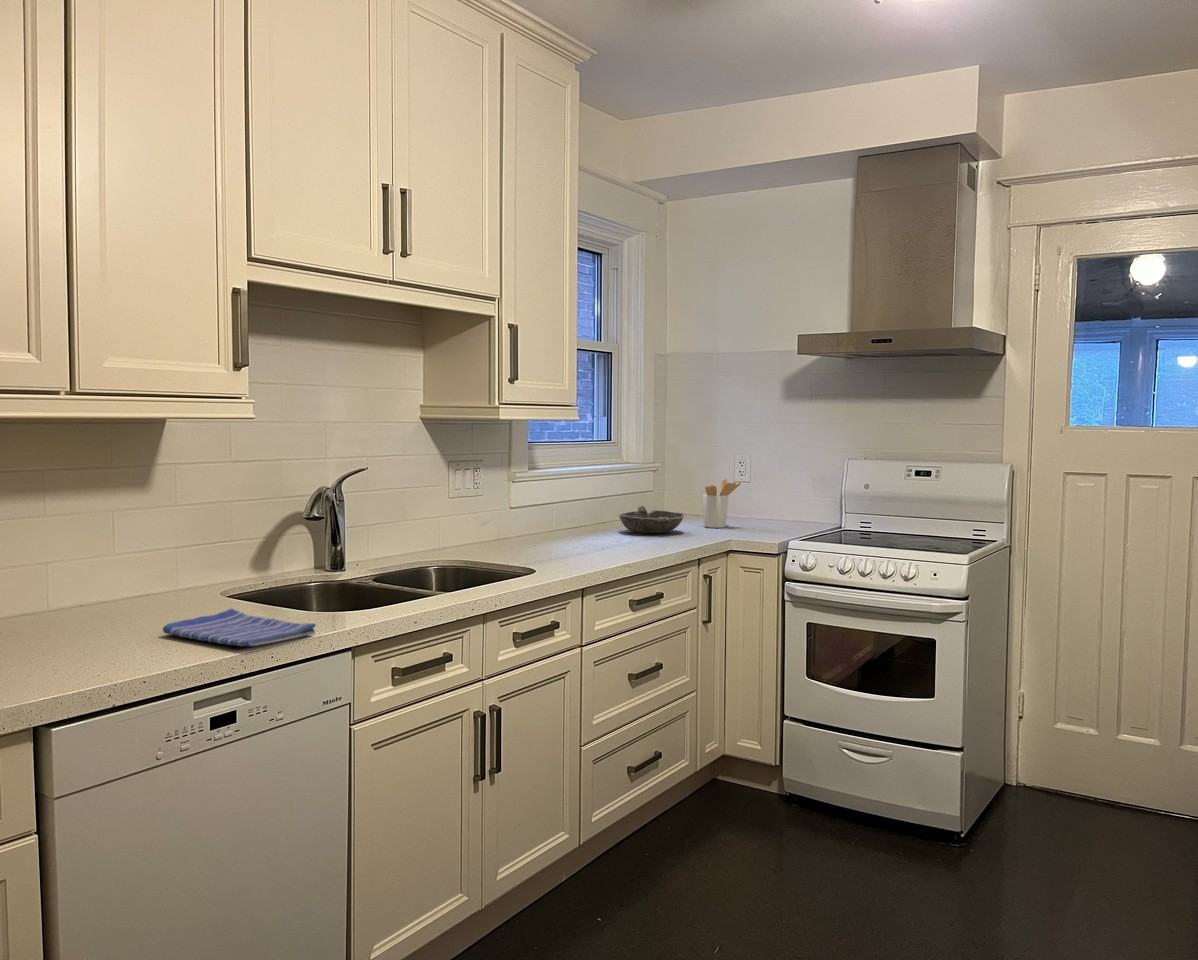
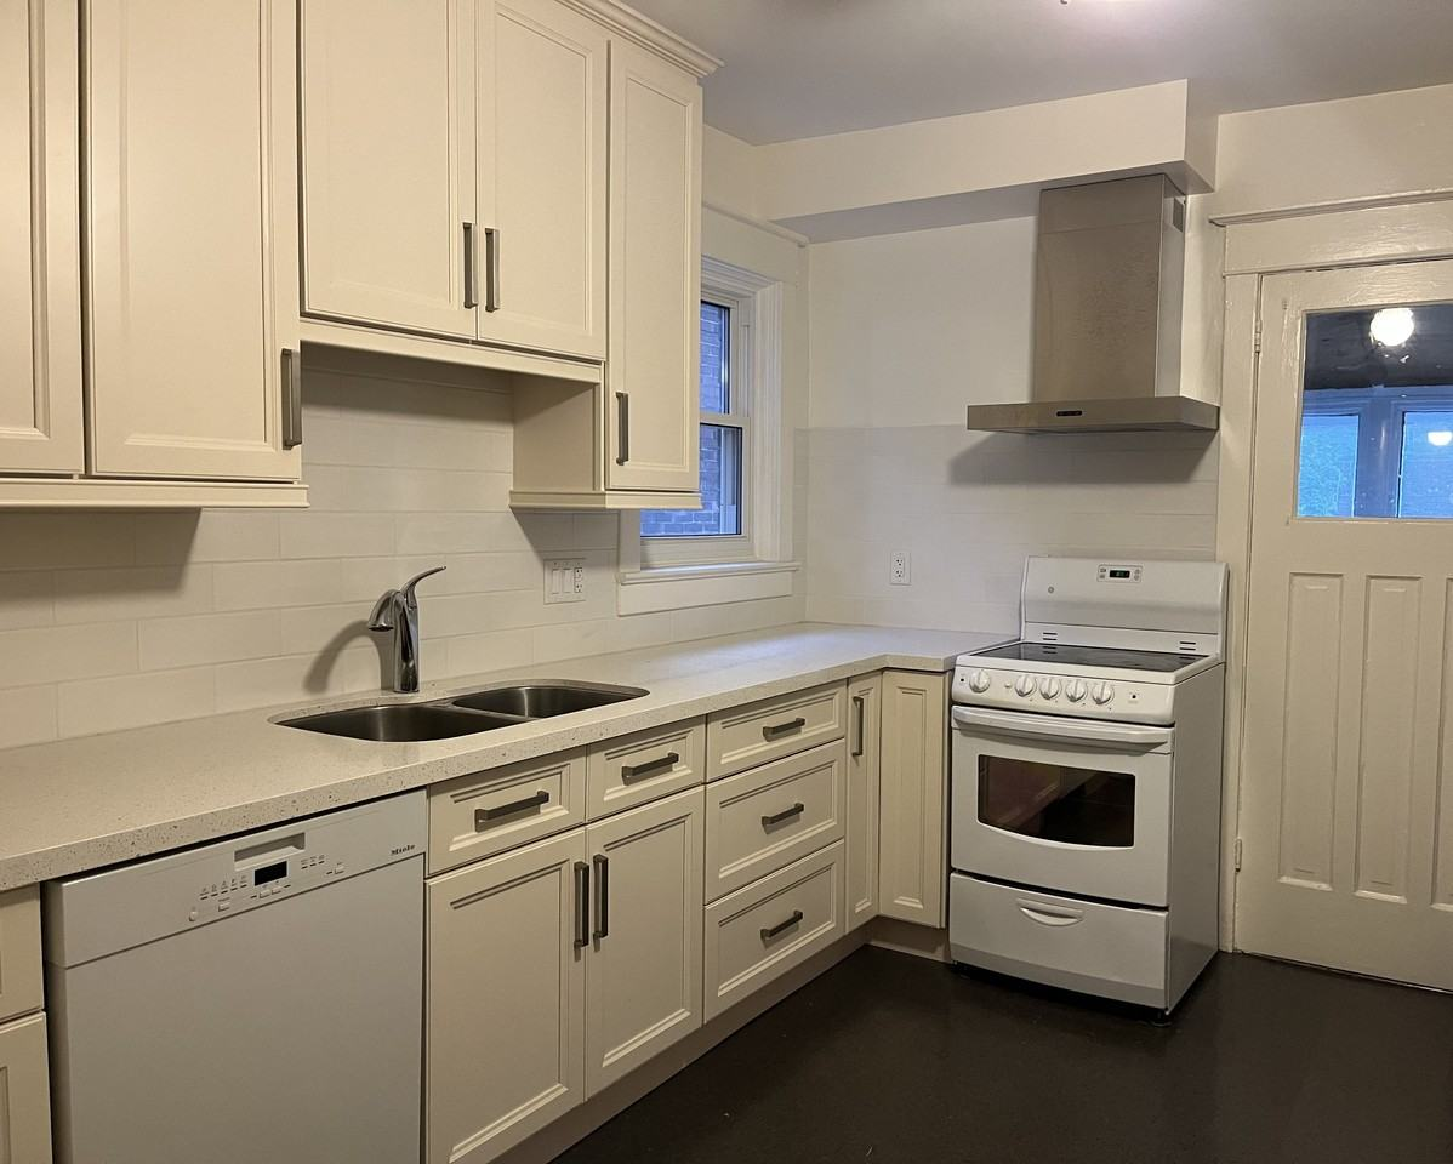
- dish towel [162,608,317,648]
- bowl [618,505,685,534]
- utensil holder [702,478,742,529]
